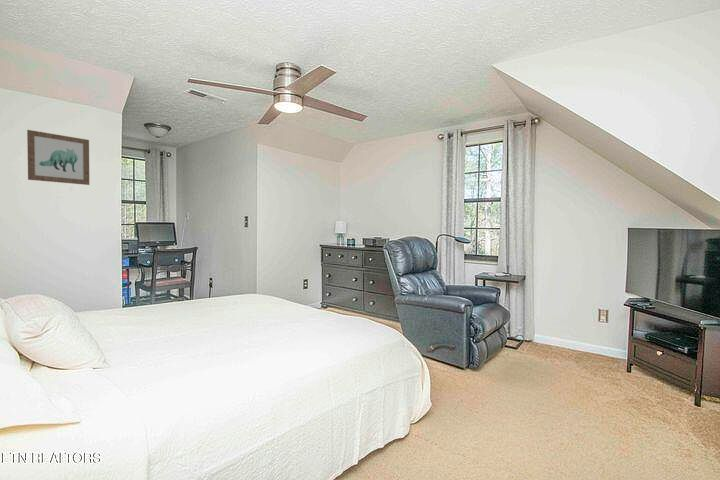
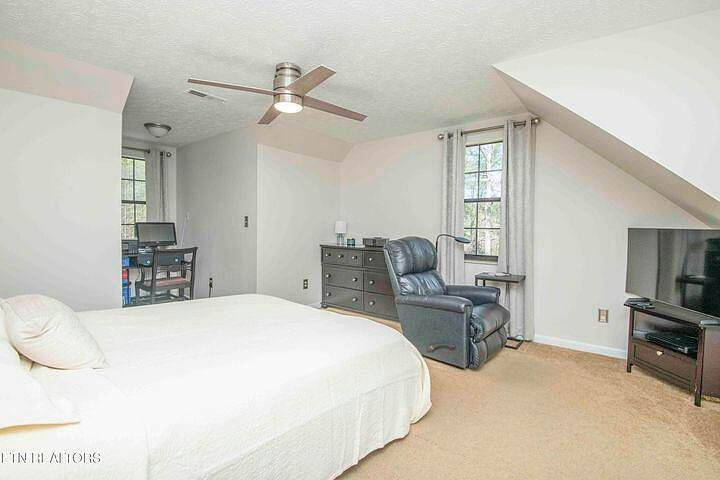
- wall art [26,129,90,186]
